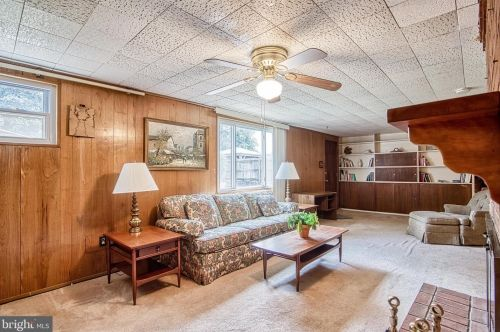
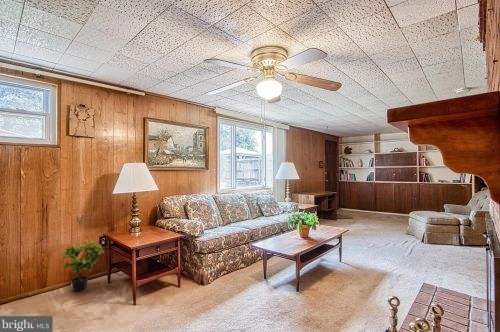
+ potted plant [59,238,105,292]
